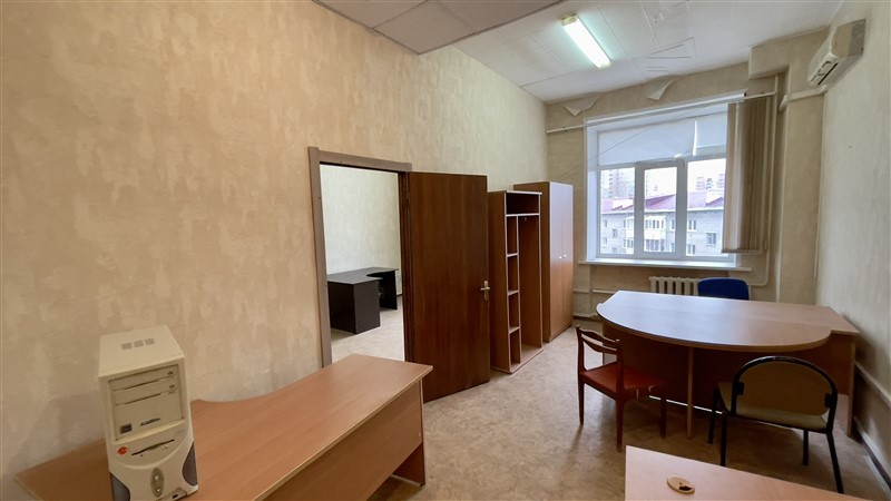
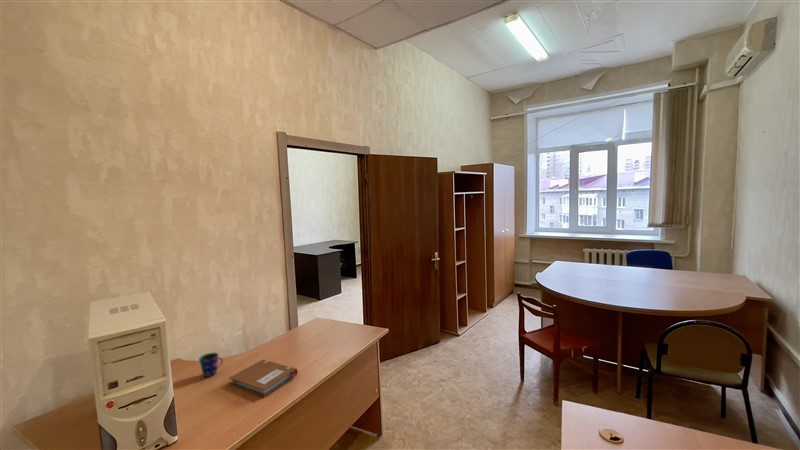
+ cup [198,352,224,378]
+ notebook [228,359,299,398]
